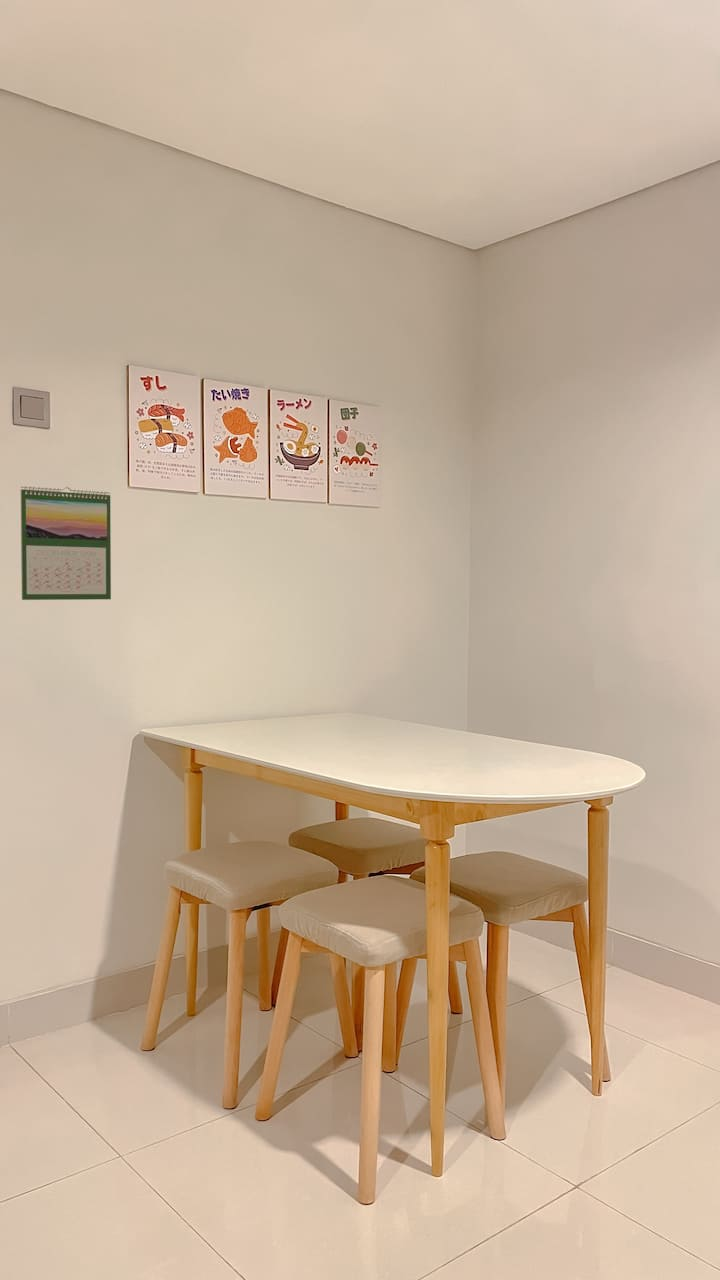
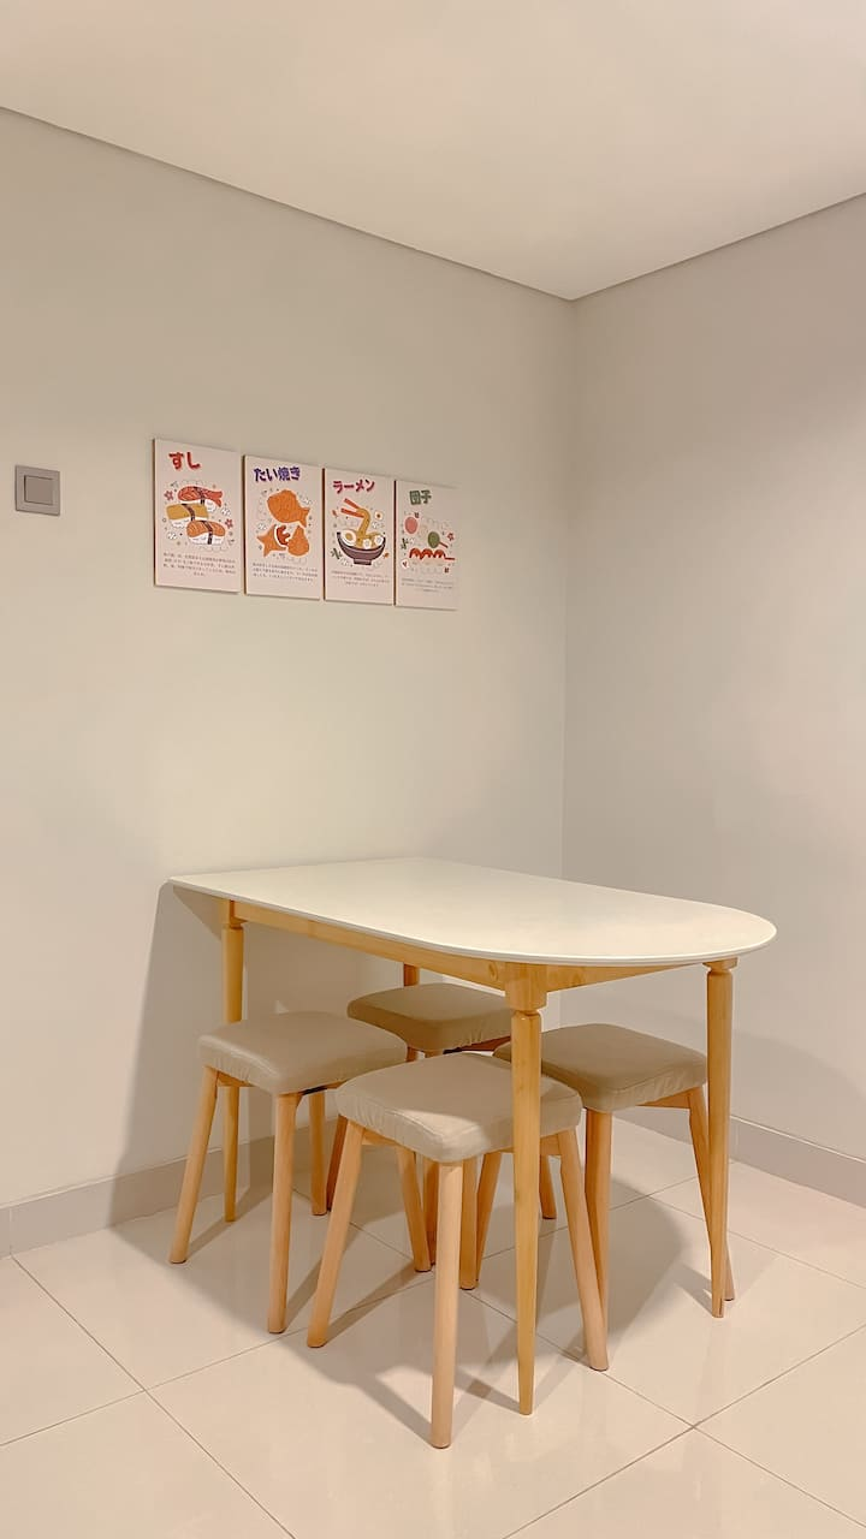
- calendar [20,485,112,601]
